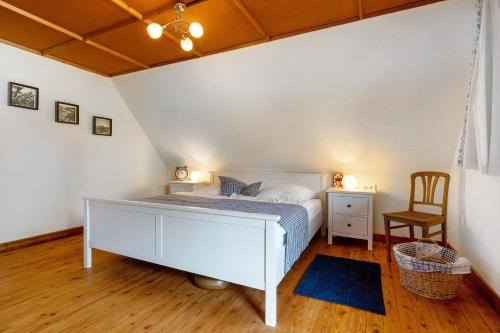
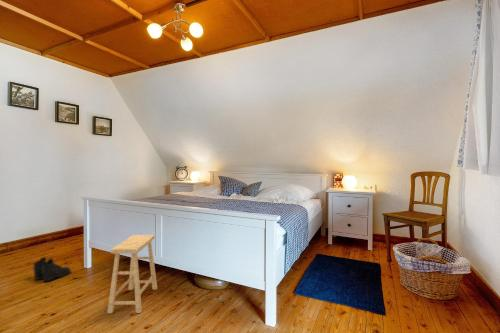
+ footstool [106,234,158,314]
+ boots [31,256,72,283]
